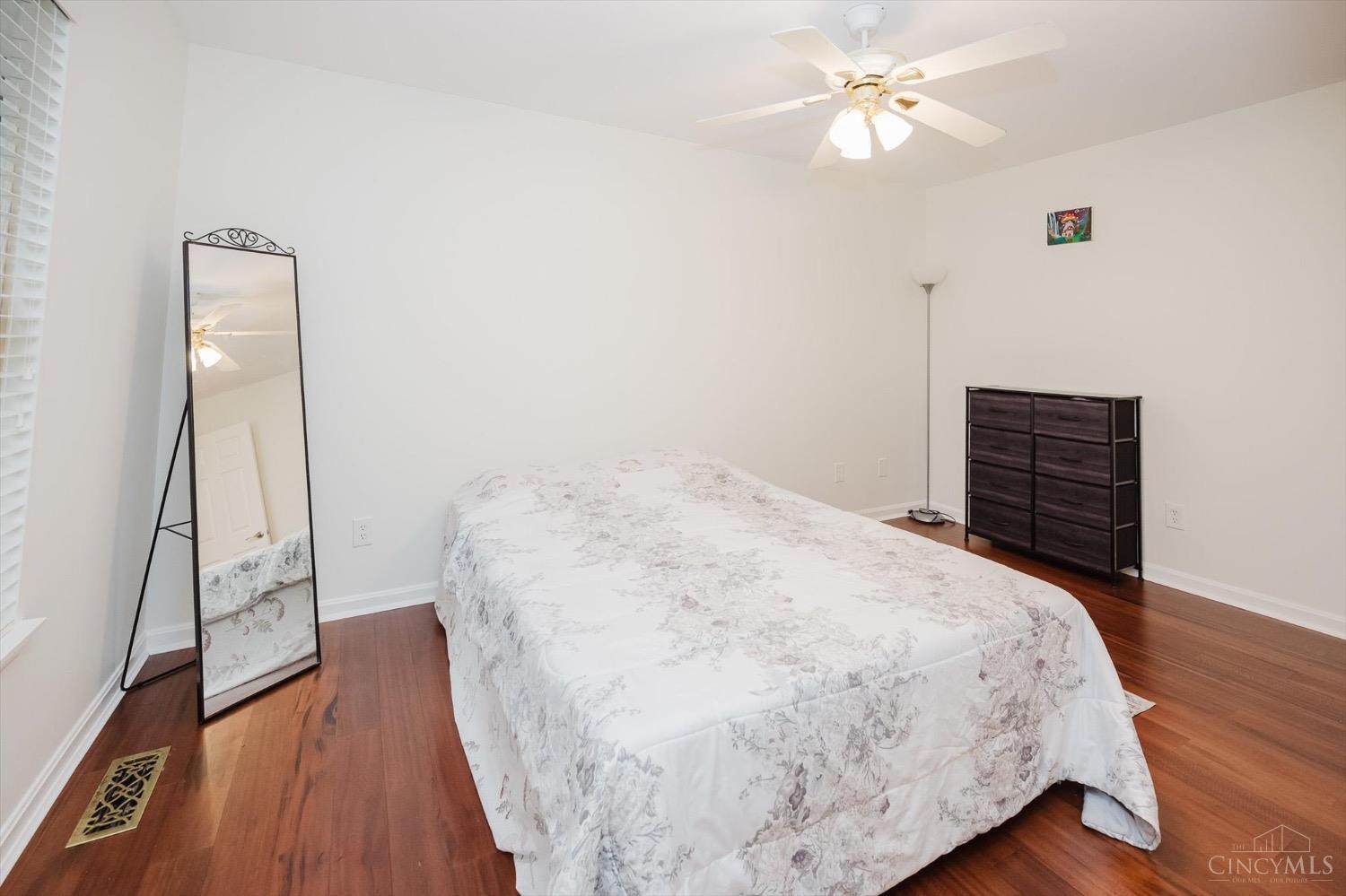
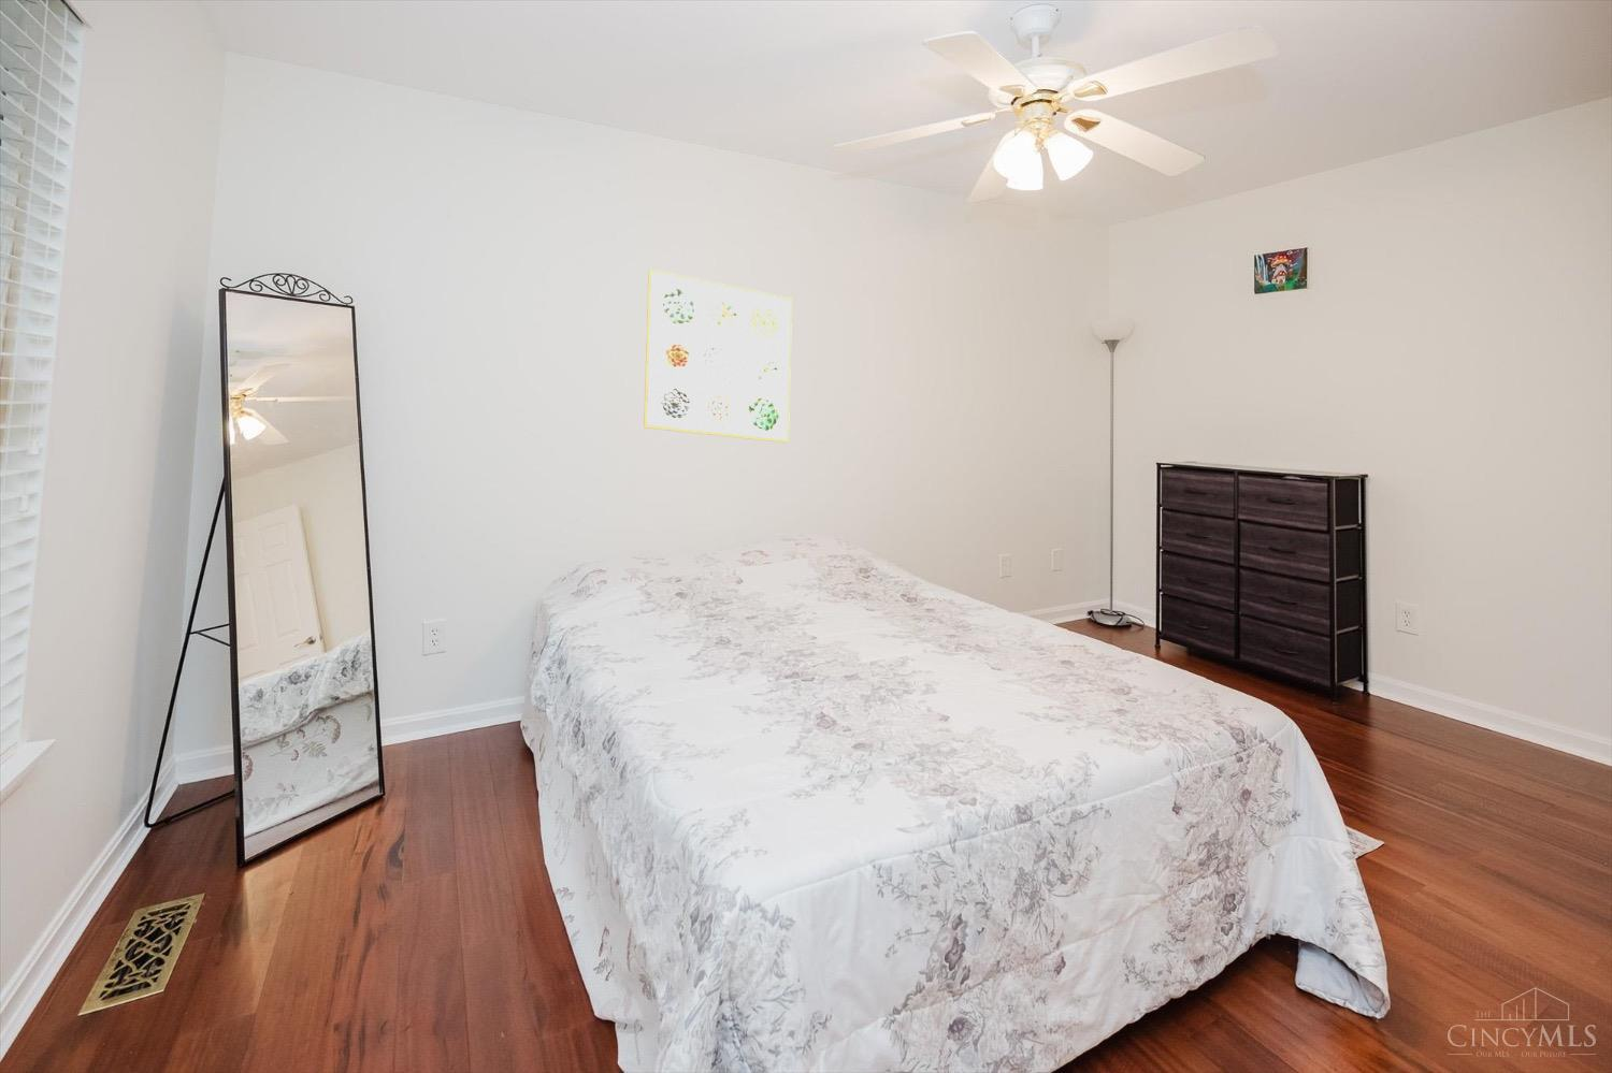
+ wall art [643,268,793,443]
